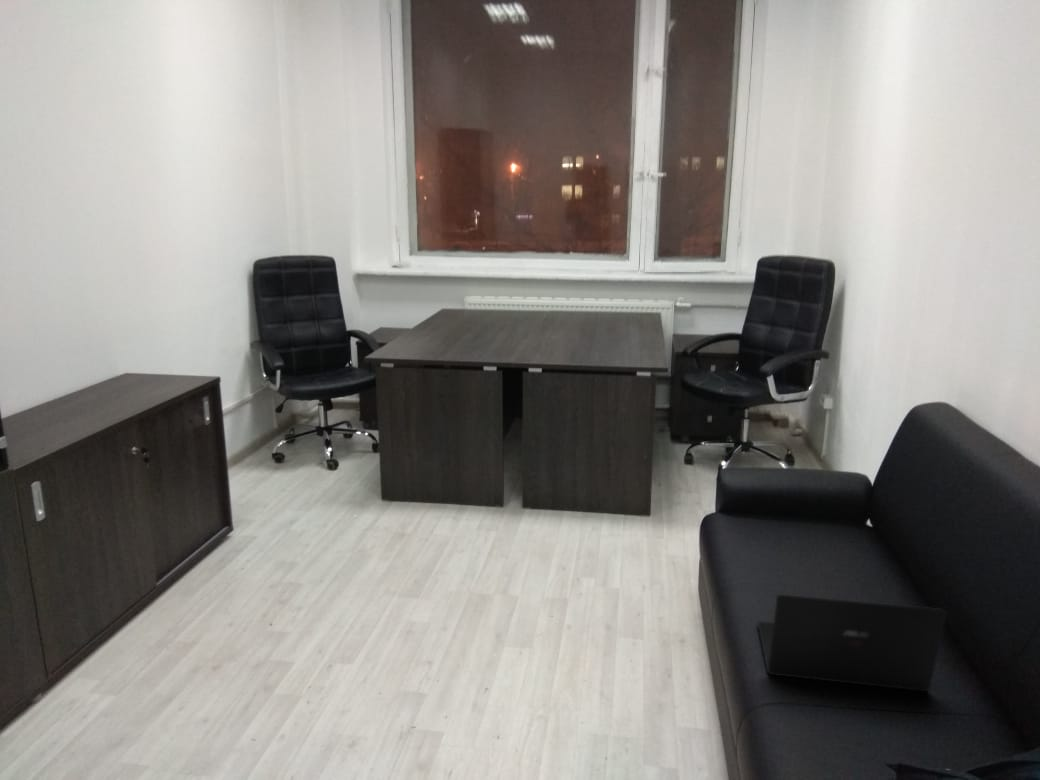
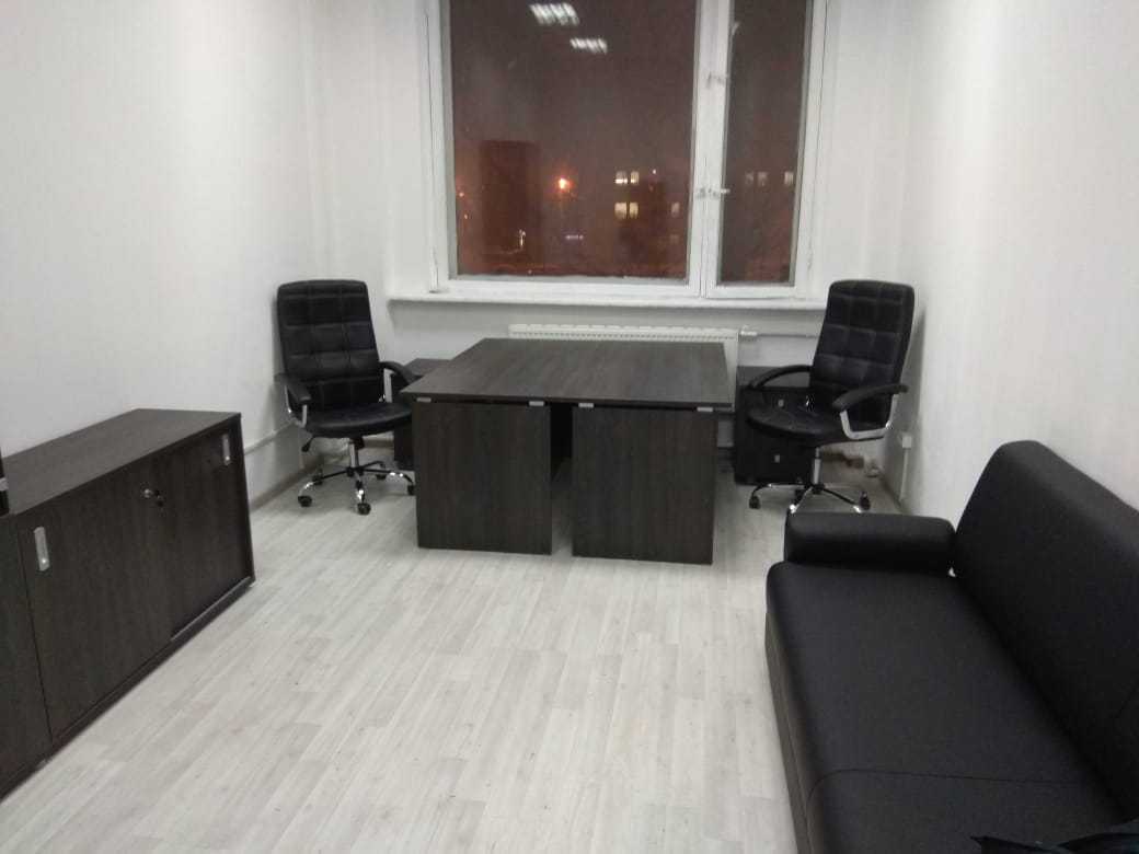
- laptop [757,594,948,693]
